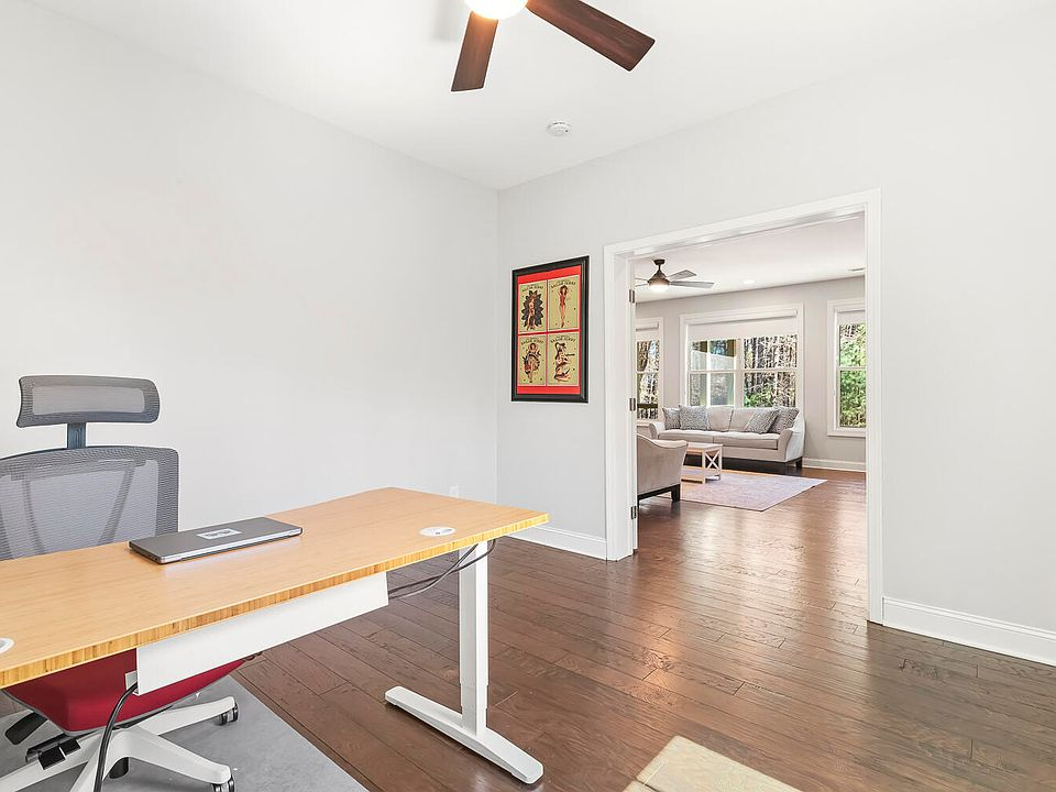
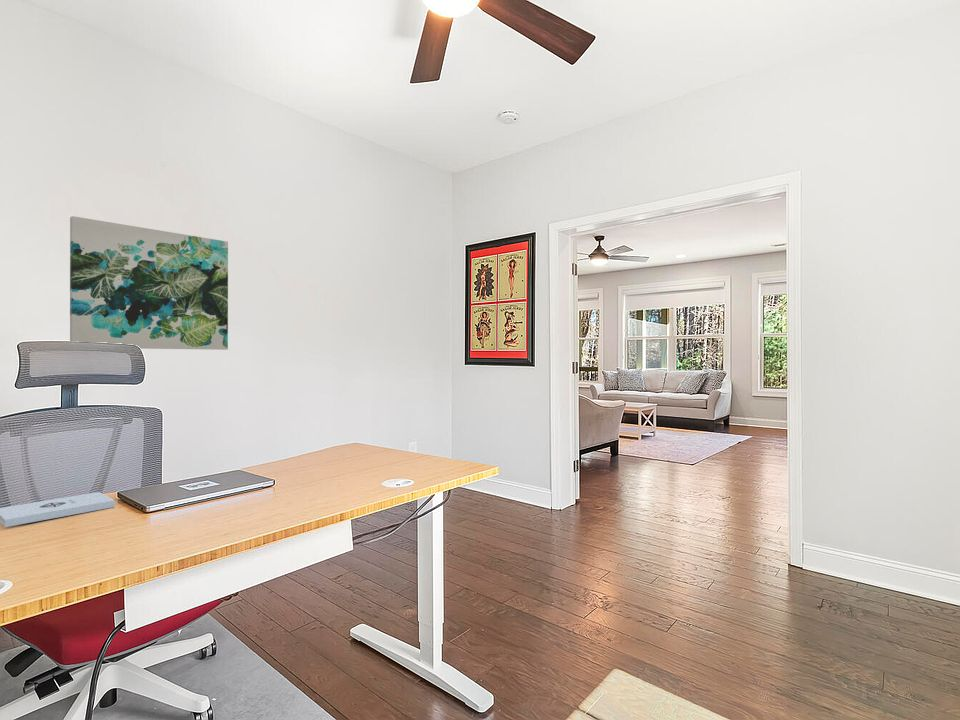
+ wall art [69,215,229,351]
+ notepad [0,491,116,528]
